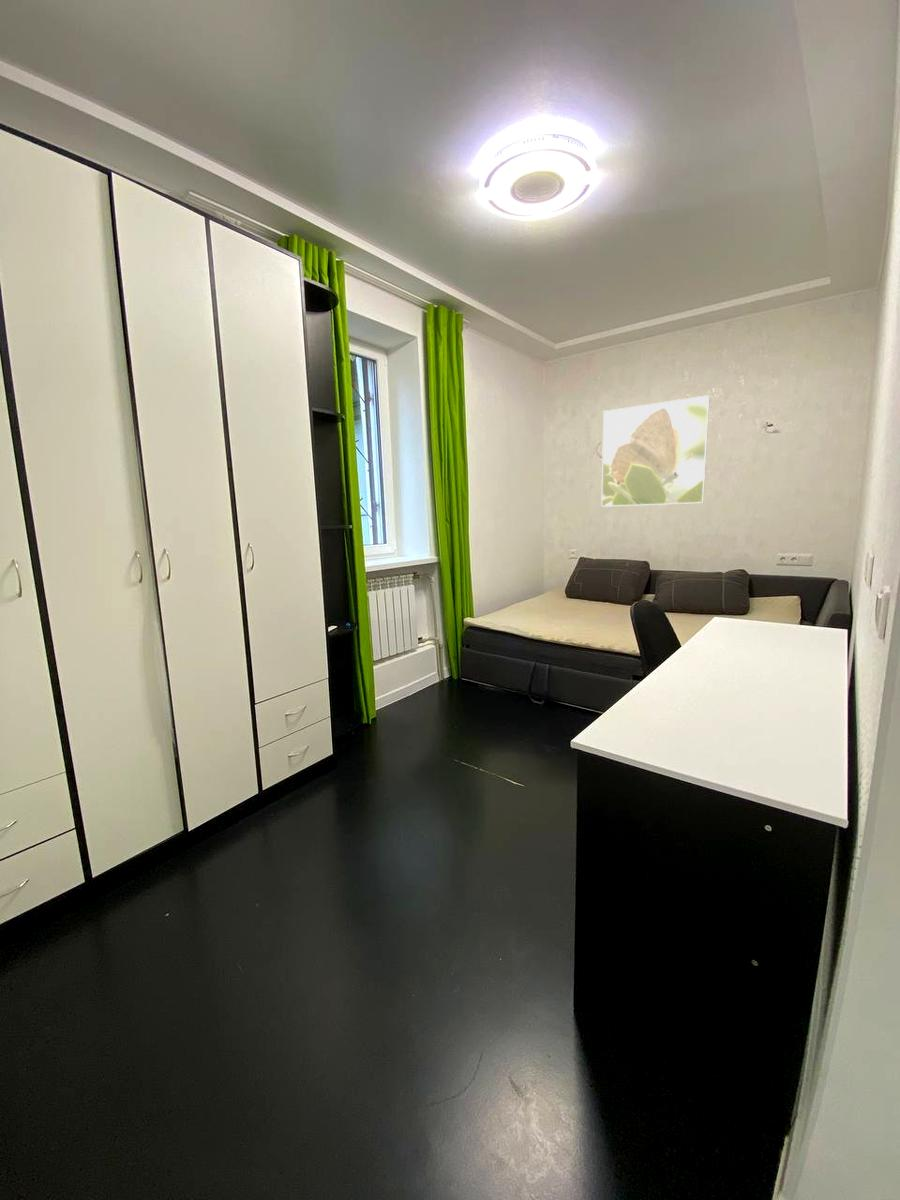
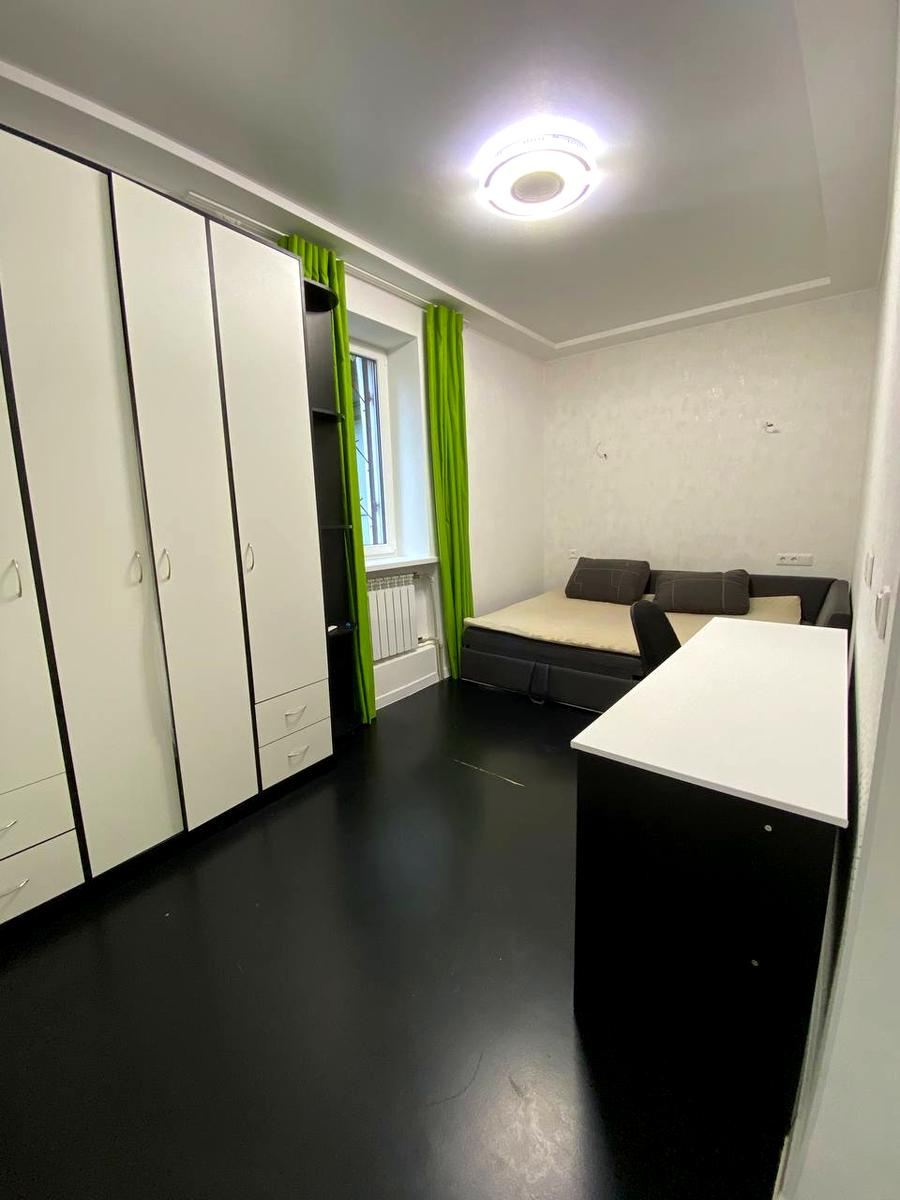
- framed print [600,394,710,508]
